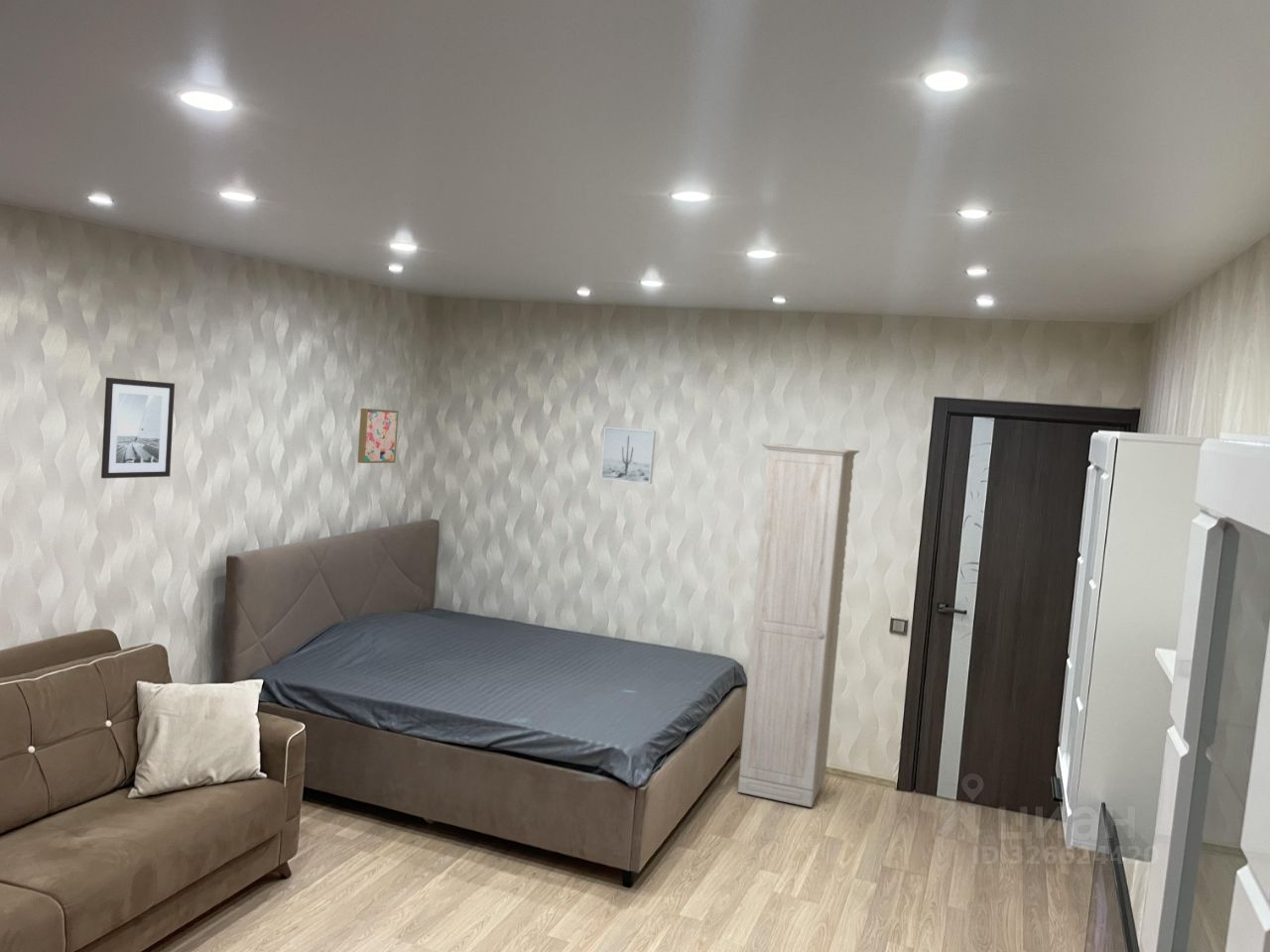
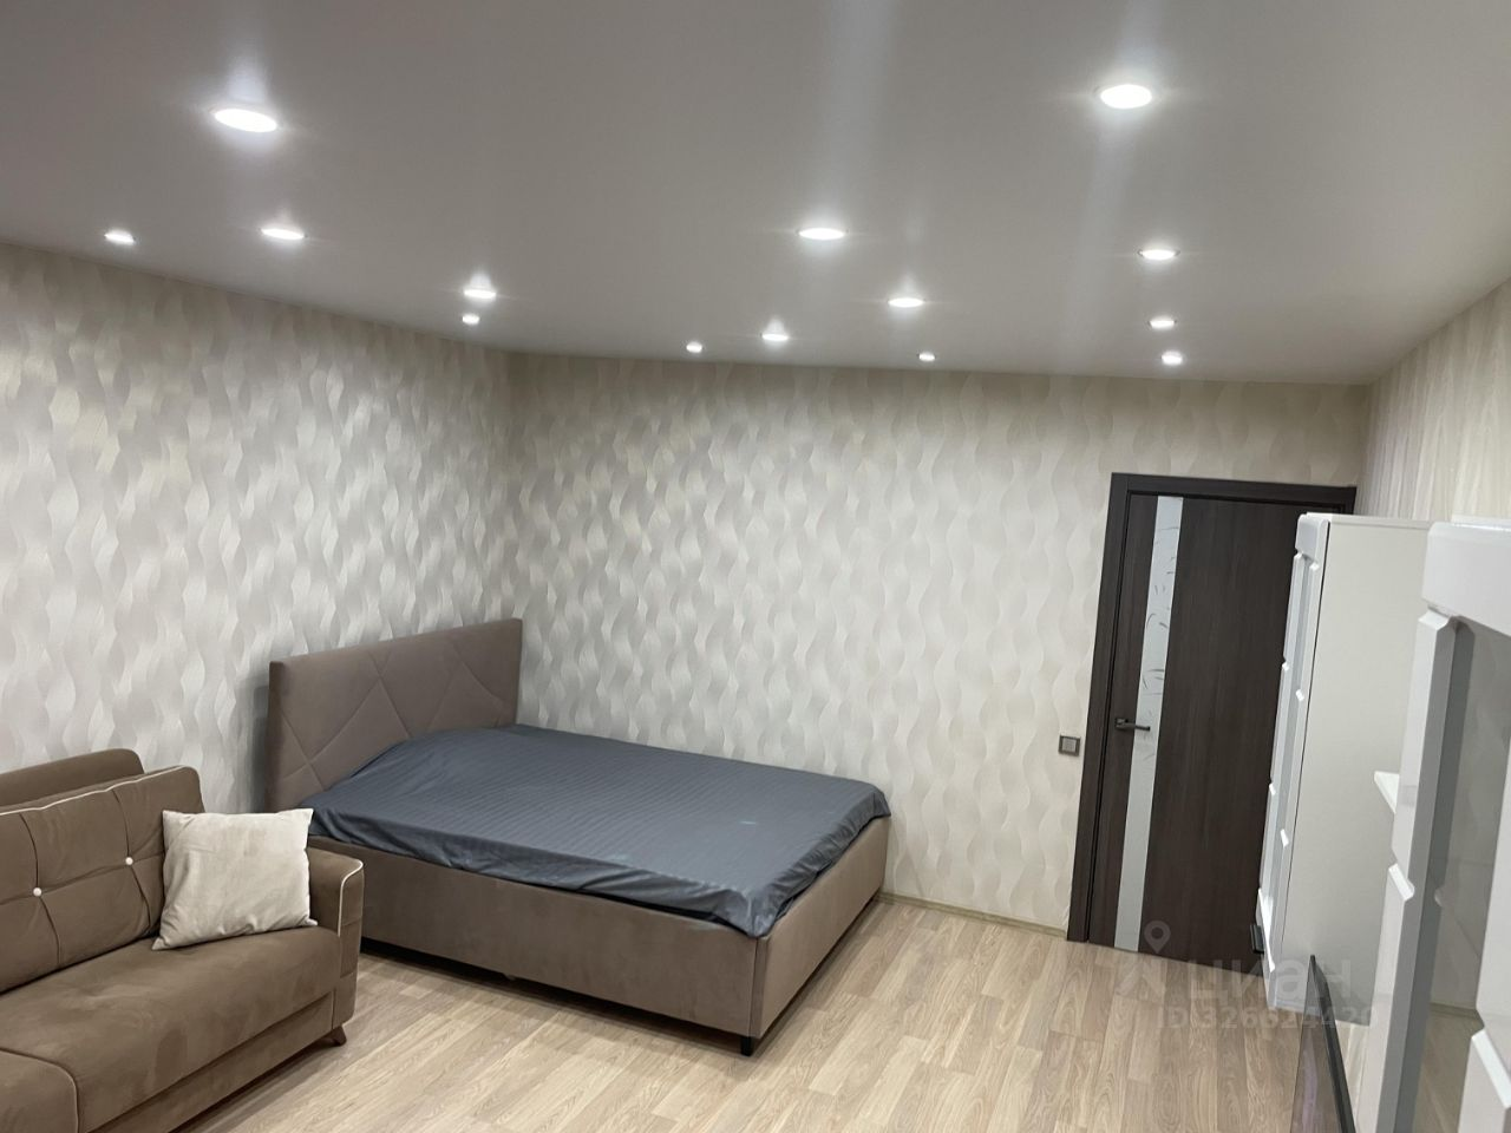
- wall art [357,408,400,464]
- cabinet [737,442,860,808]
- wall art [599,426,657,485]
- wall art [100,377,176,479]
